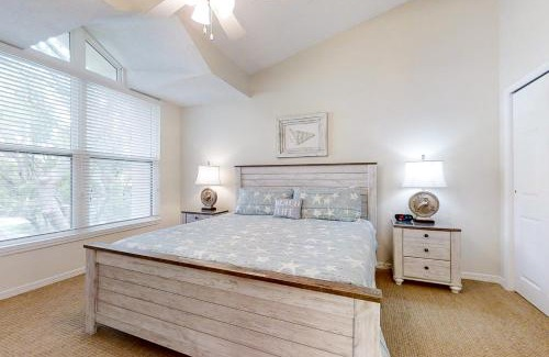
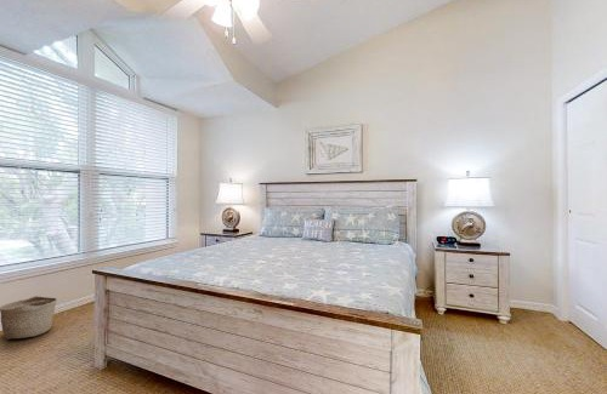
+ basket [0,295,58,341]
